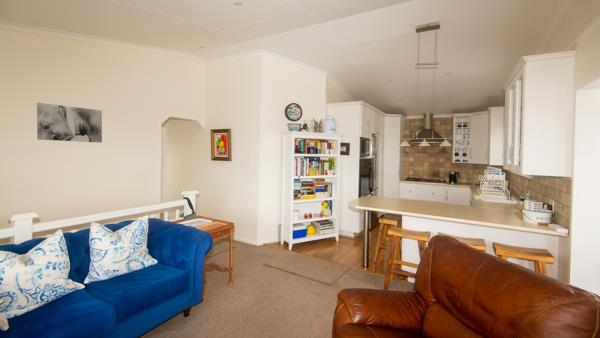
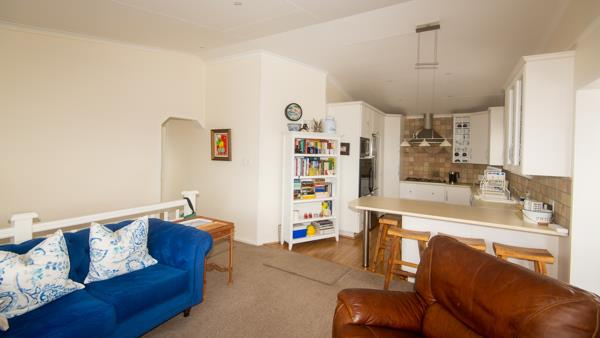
- wall art [36,102,103,144]
